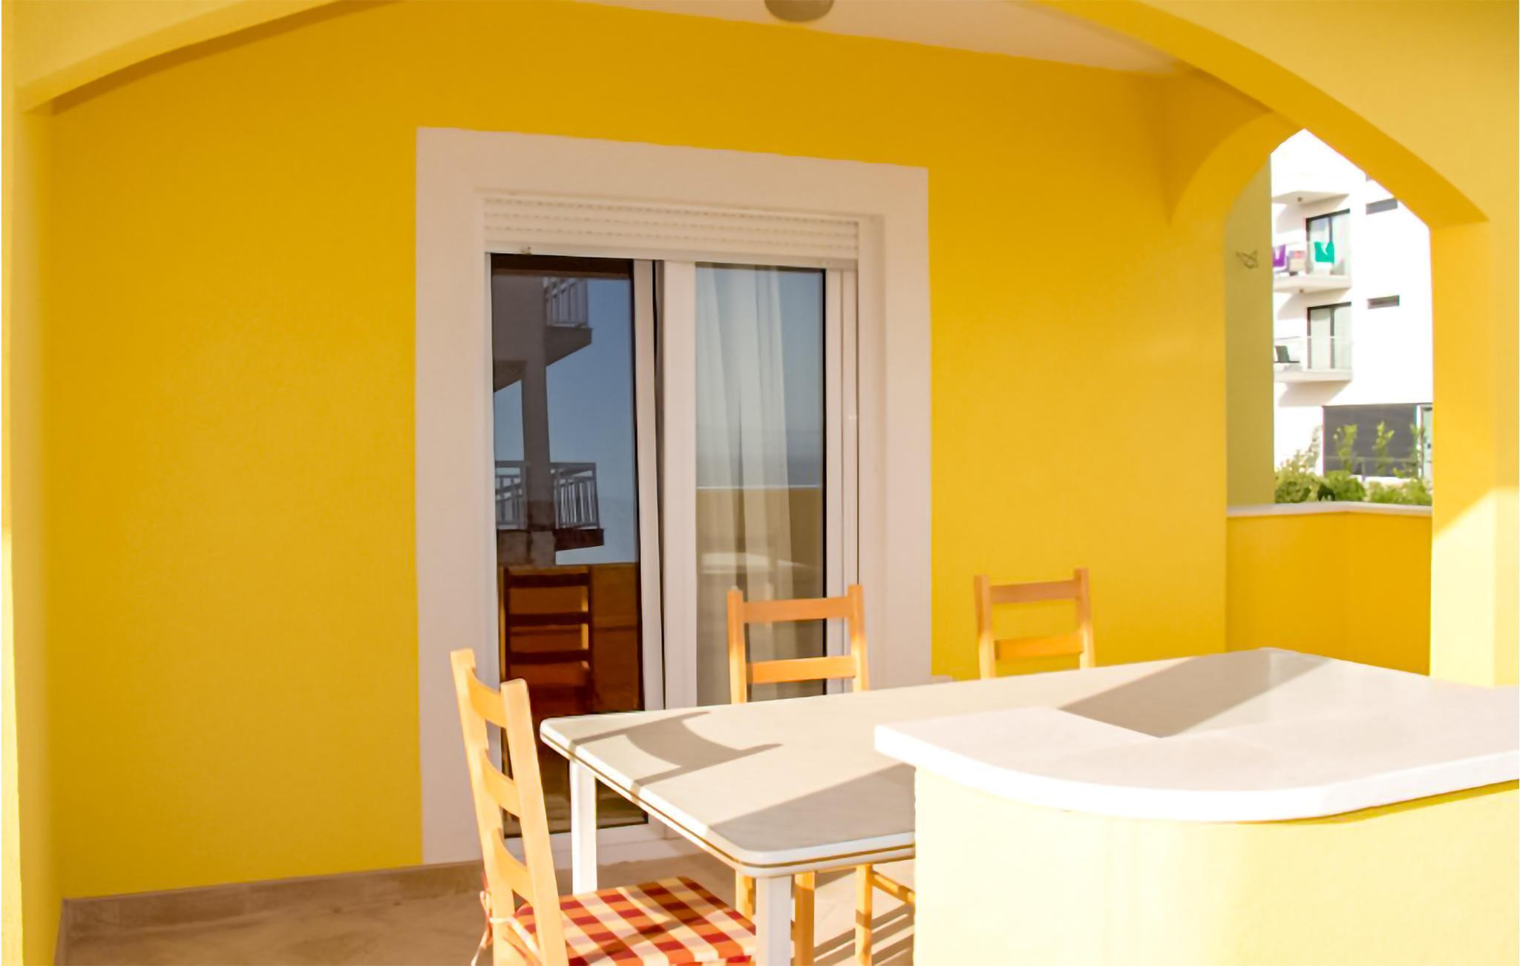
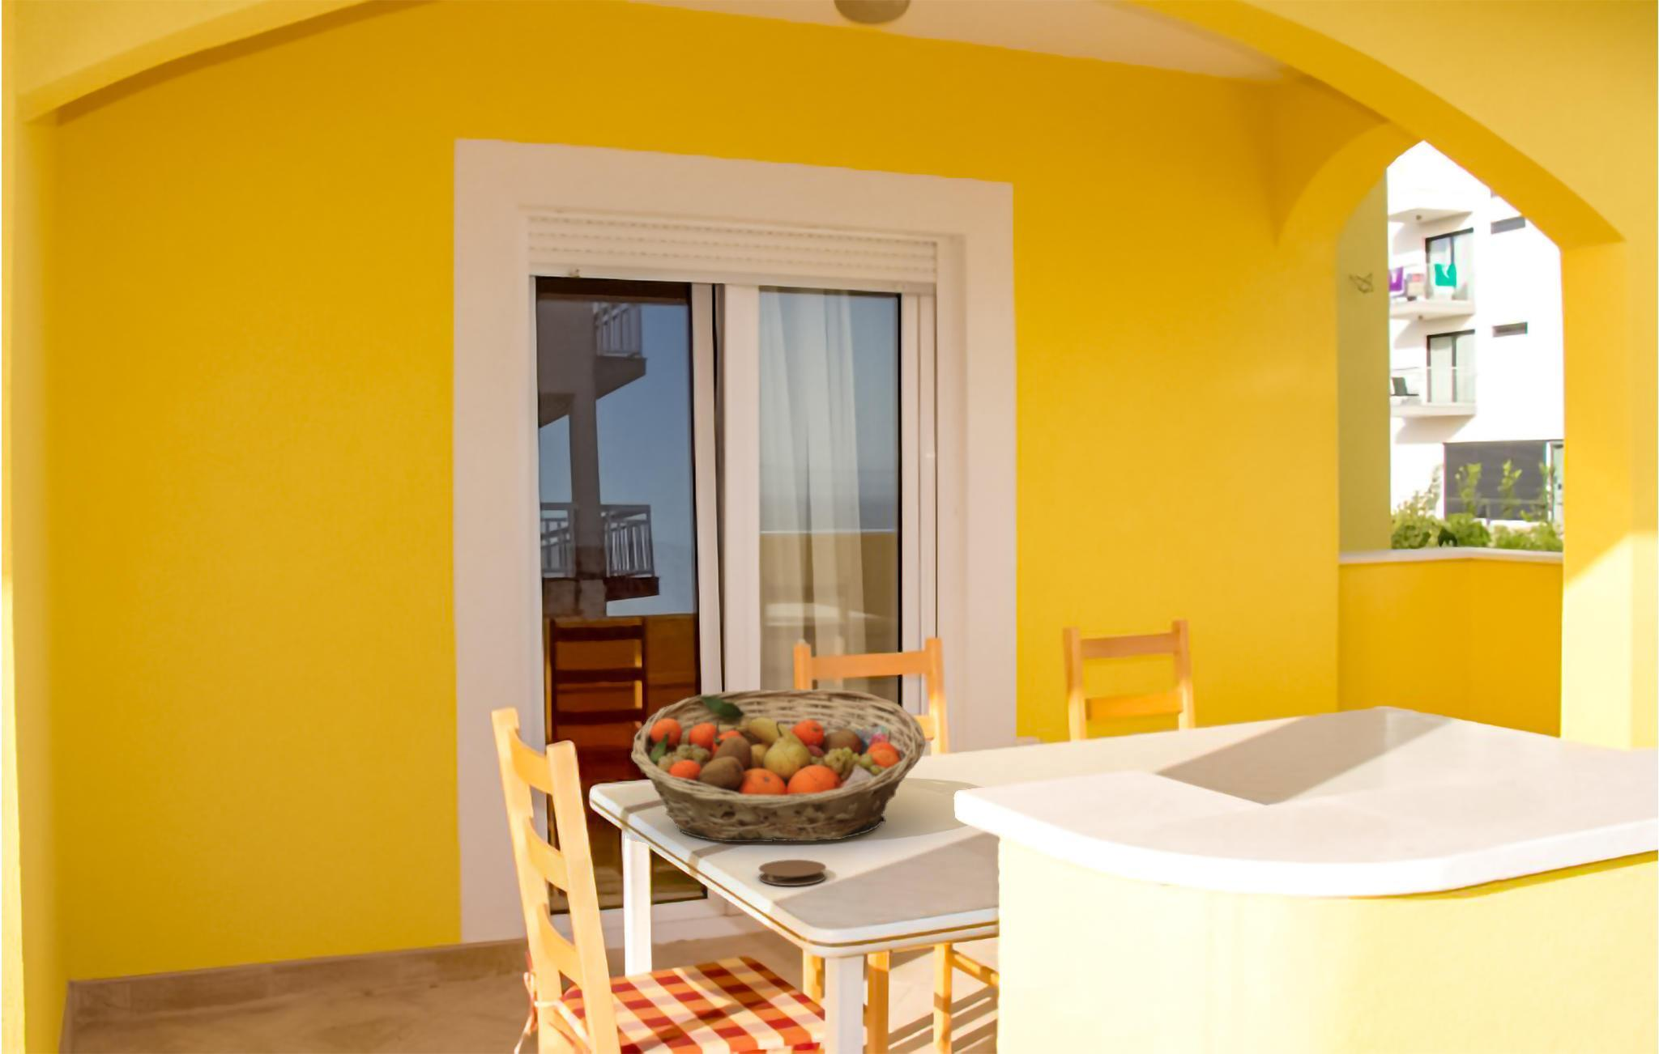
+ fruit basket [630,688,926,842]
+ coaster [757,859,827,886]
